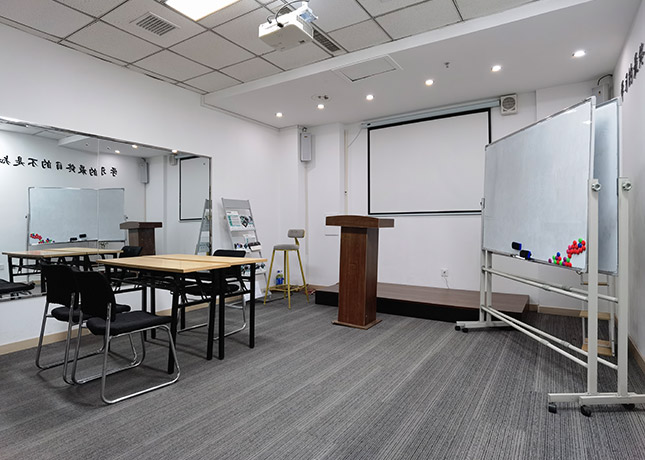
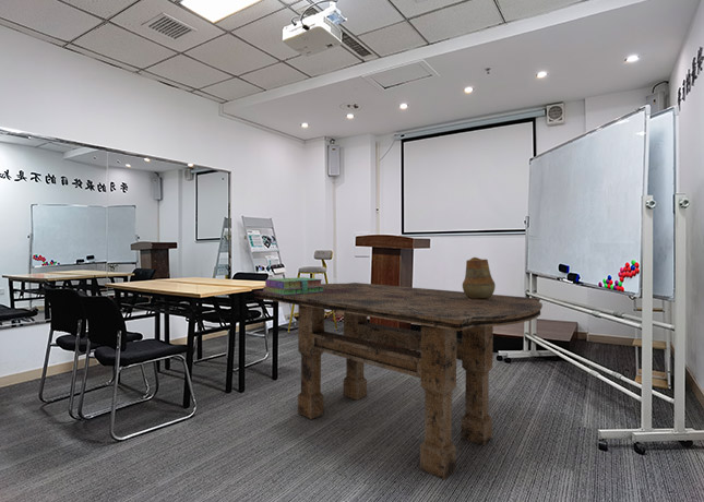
+ stack of books [262,276,324,296]
+ dining table [253,282,544,481]
+ pitcher [462,256,497,299]
